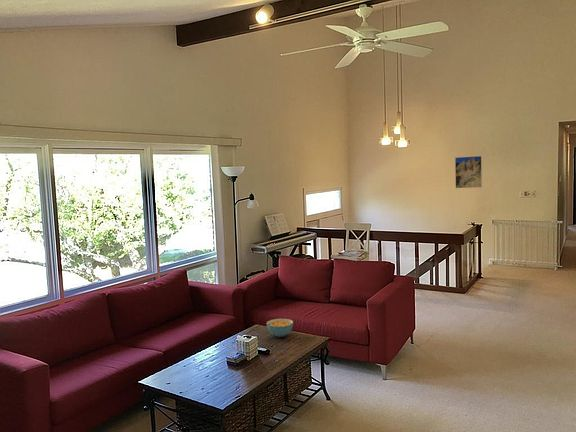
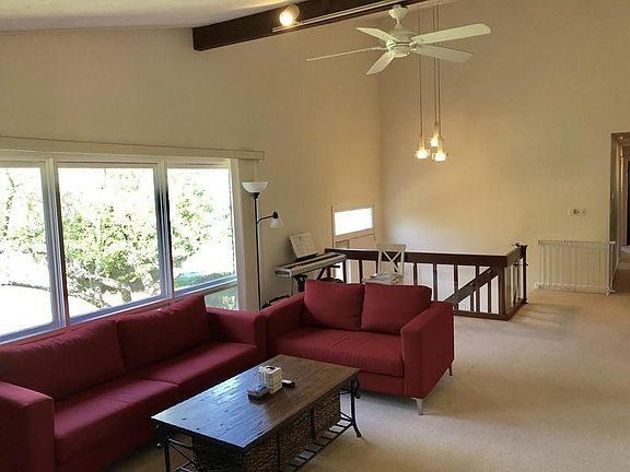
- cereal bowl [266,318,294,338]
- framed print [454,155,483,189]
